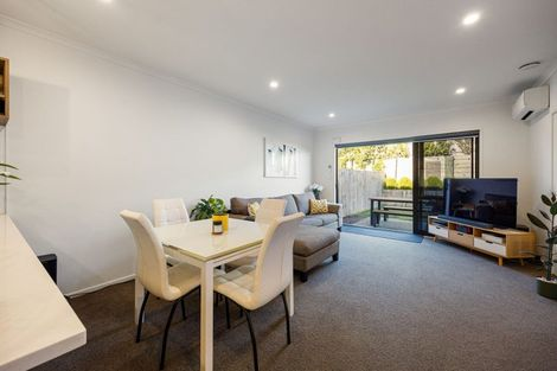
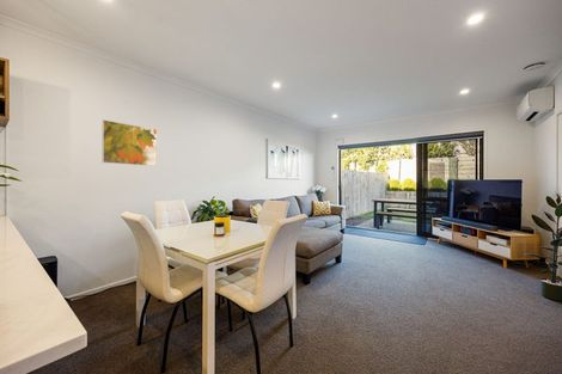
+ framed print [102,118,158,167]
